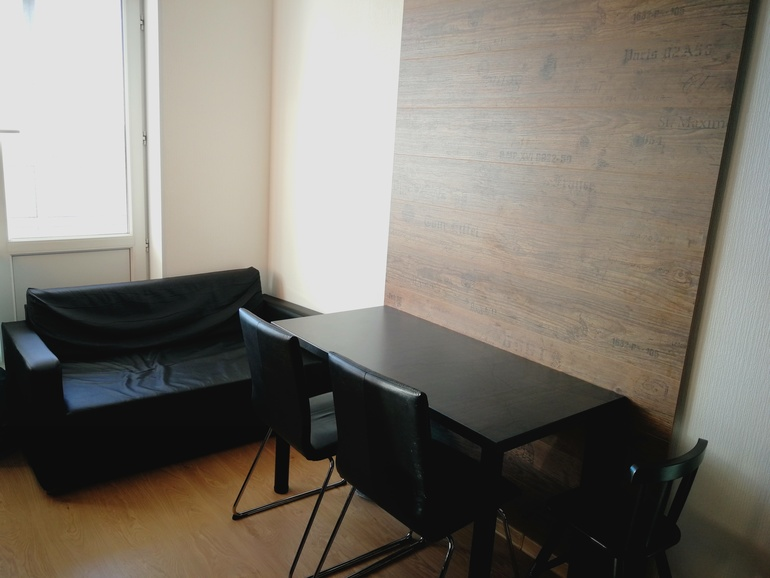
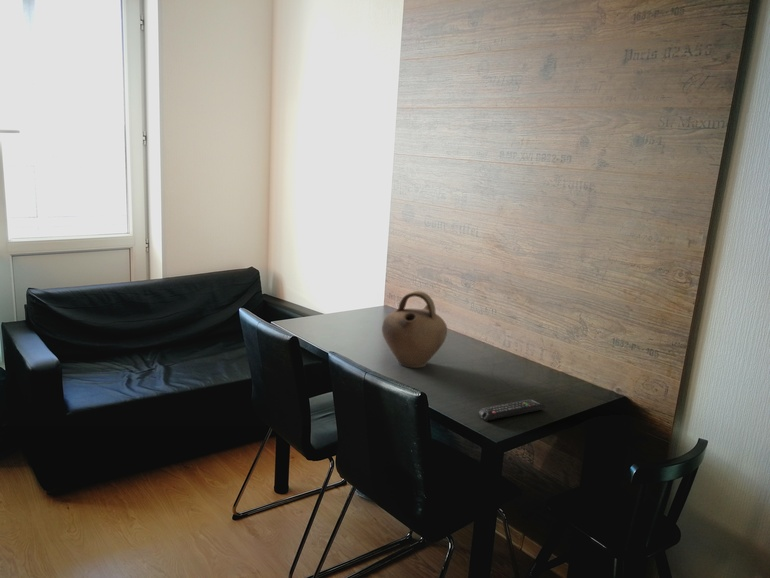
+ remote control [478,398,547,422]
+ jug [381,290,448,369]
